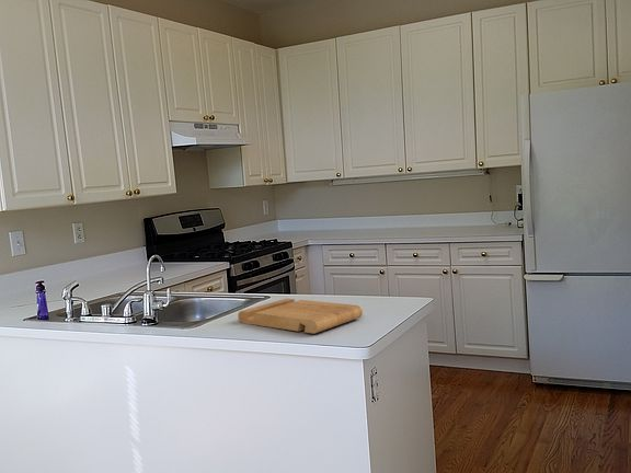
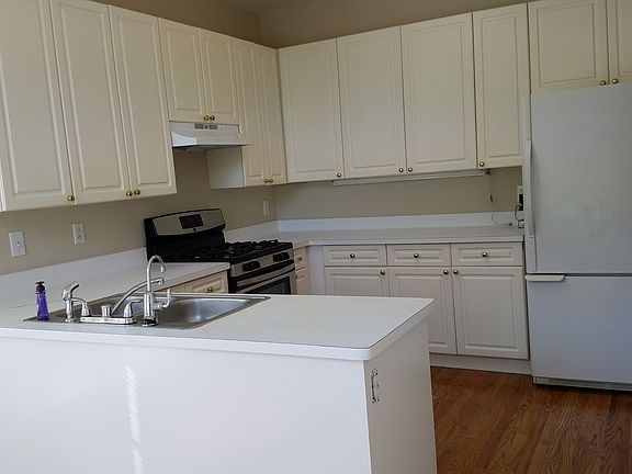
- cutting board [237,298,364,335]
